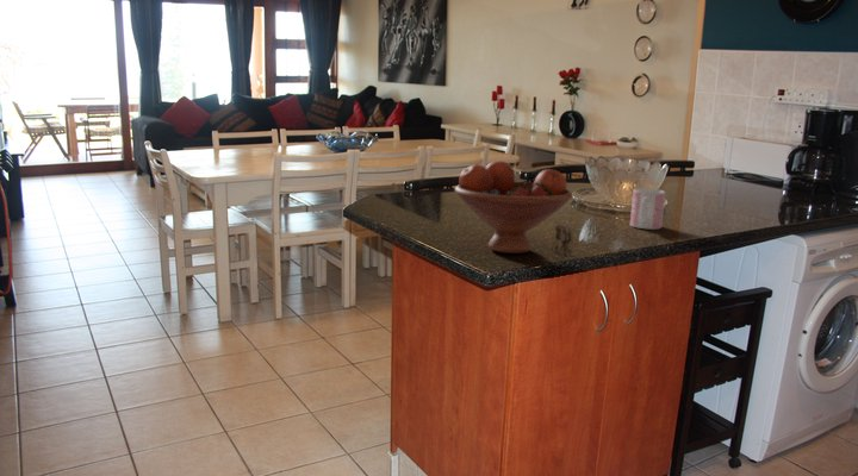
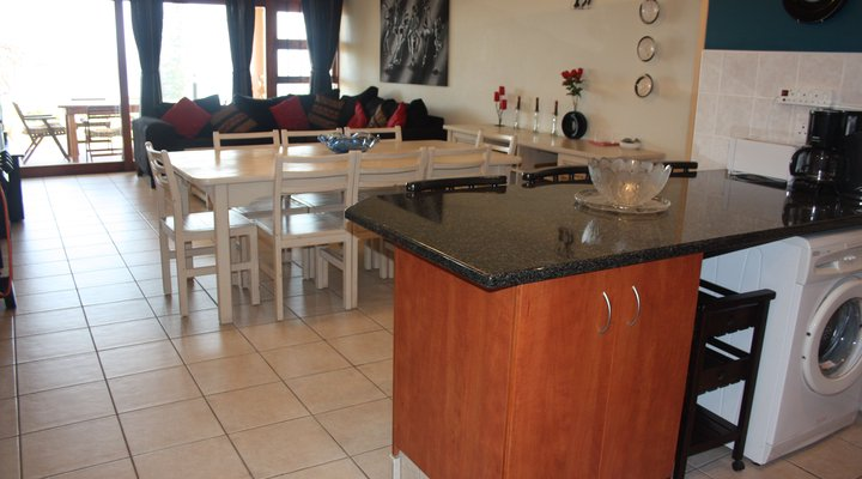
- mug [629,187,666,231]
- fruit bowl [454,159,573,255]
